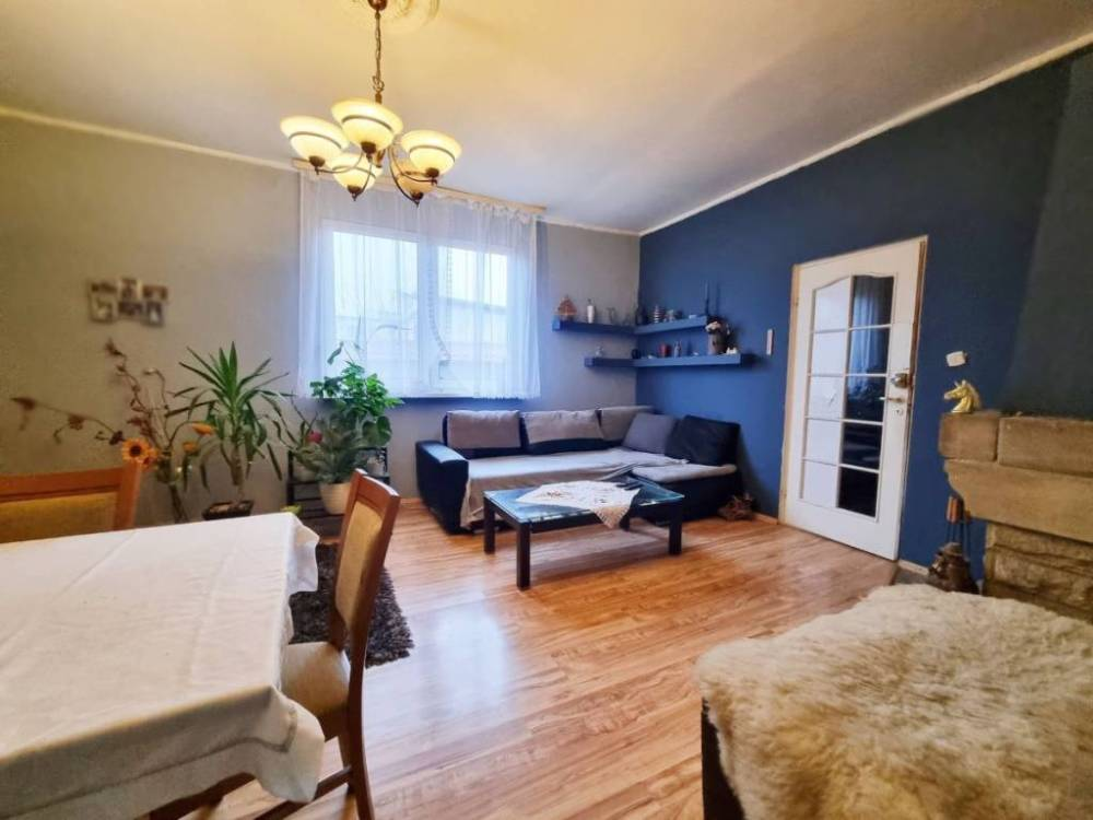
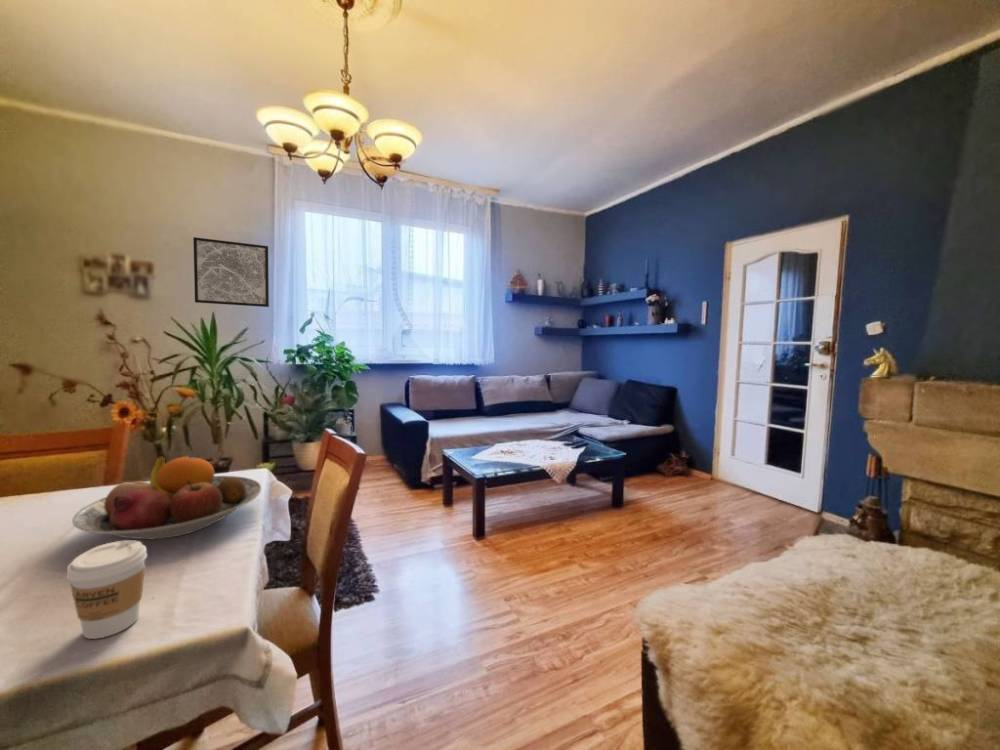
+ fruit bowl [71,454,262,540]
+ wall art [192,236,270,308]
+ coffee cup [66,539,148,640]
